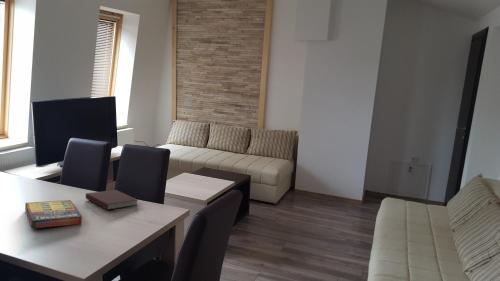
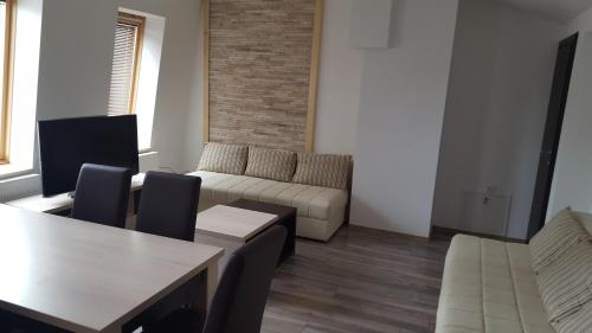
- notebook [85,189,138,211]
- game compilation box [24,199,83,230]
